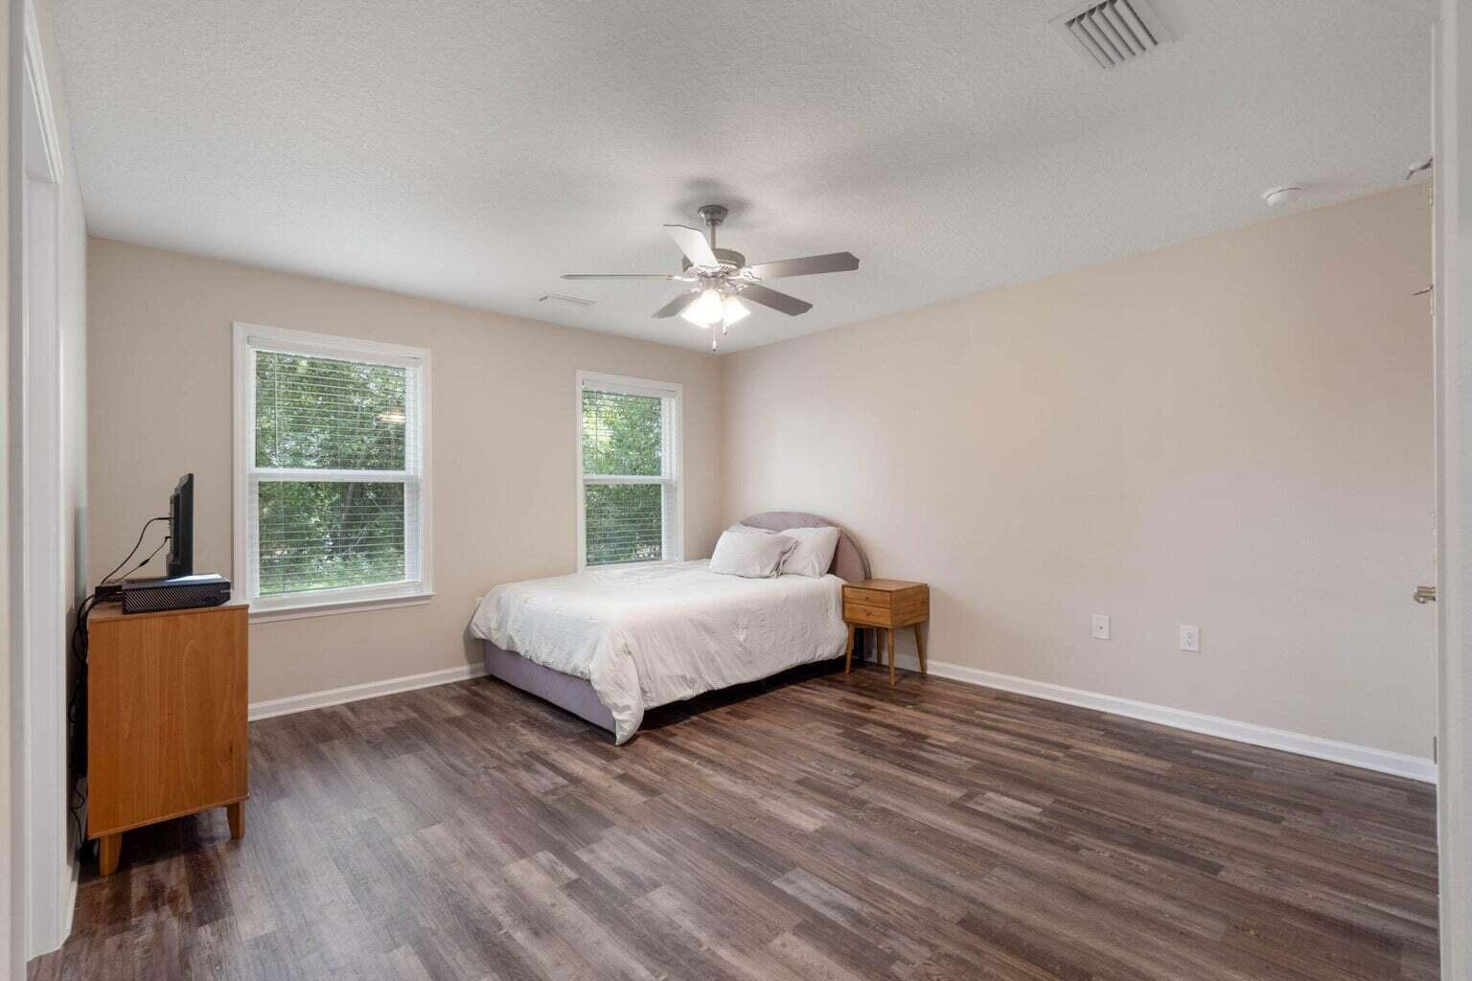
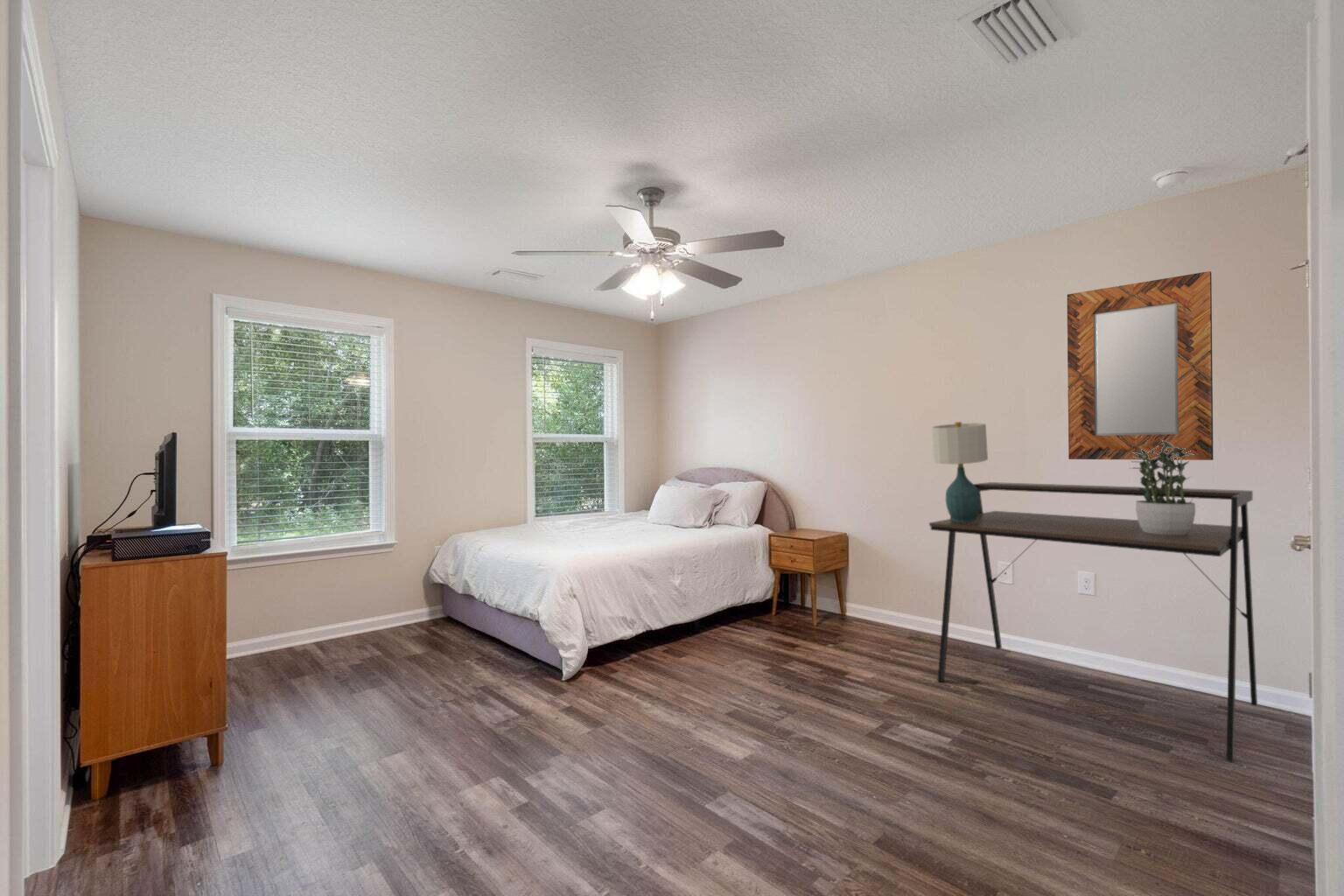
+ table lamp [931,421,989,522]
+ desk [928,481,1258,763]
+ potted plant [1128,440,1196,535]
+ home mirror [1067,270,1214,461]
